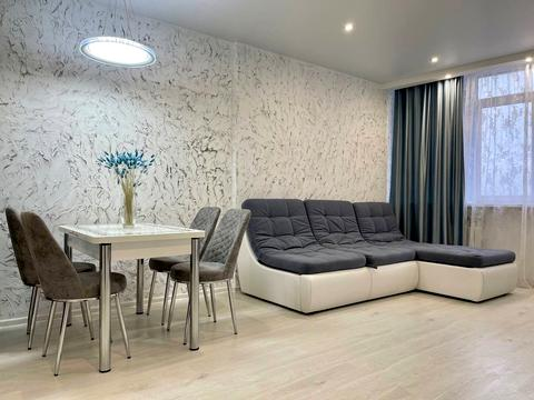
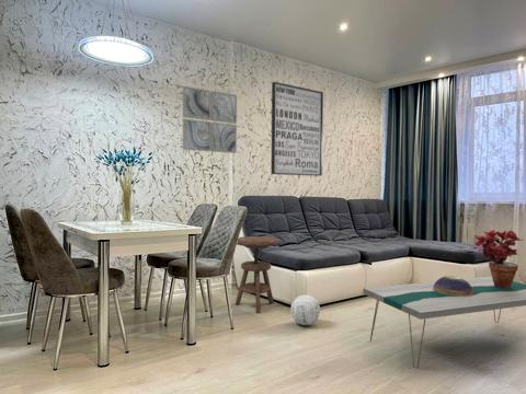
+ coffee table [362,276,526,370]
+ wall art [270,81,324,177]
+ potted plant [472,229,525,288]
+ ball [289,294,321,326]
+ wall art [182,85,238,154]
+ decorative bowl [433,275,473,297]
+ side table [235,235,281,314]
